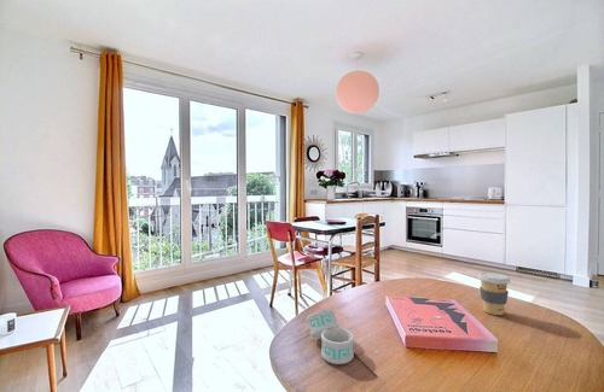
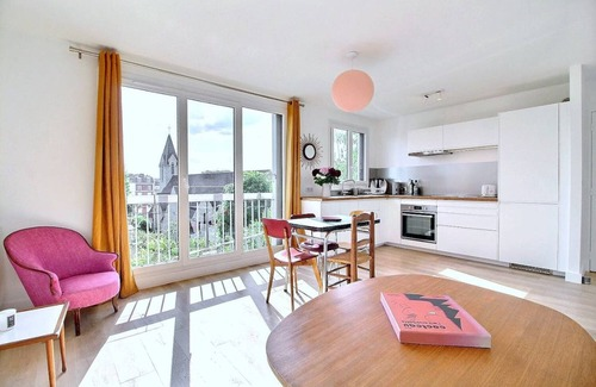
- napkin ring [306,308,355,365]
- coffee cup [476,271,512,316]
